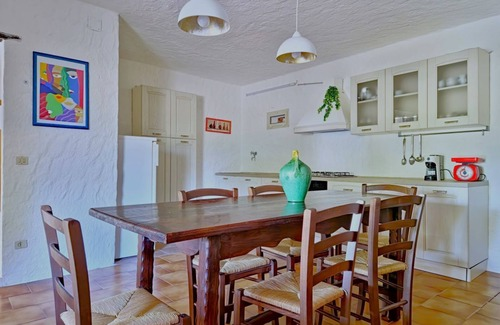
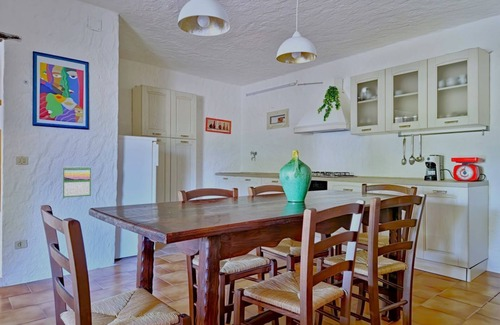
+ calendar [62,166,92,199]
